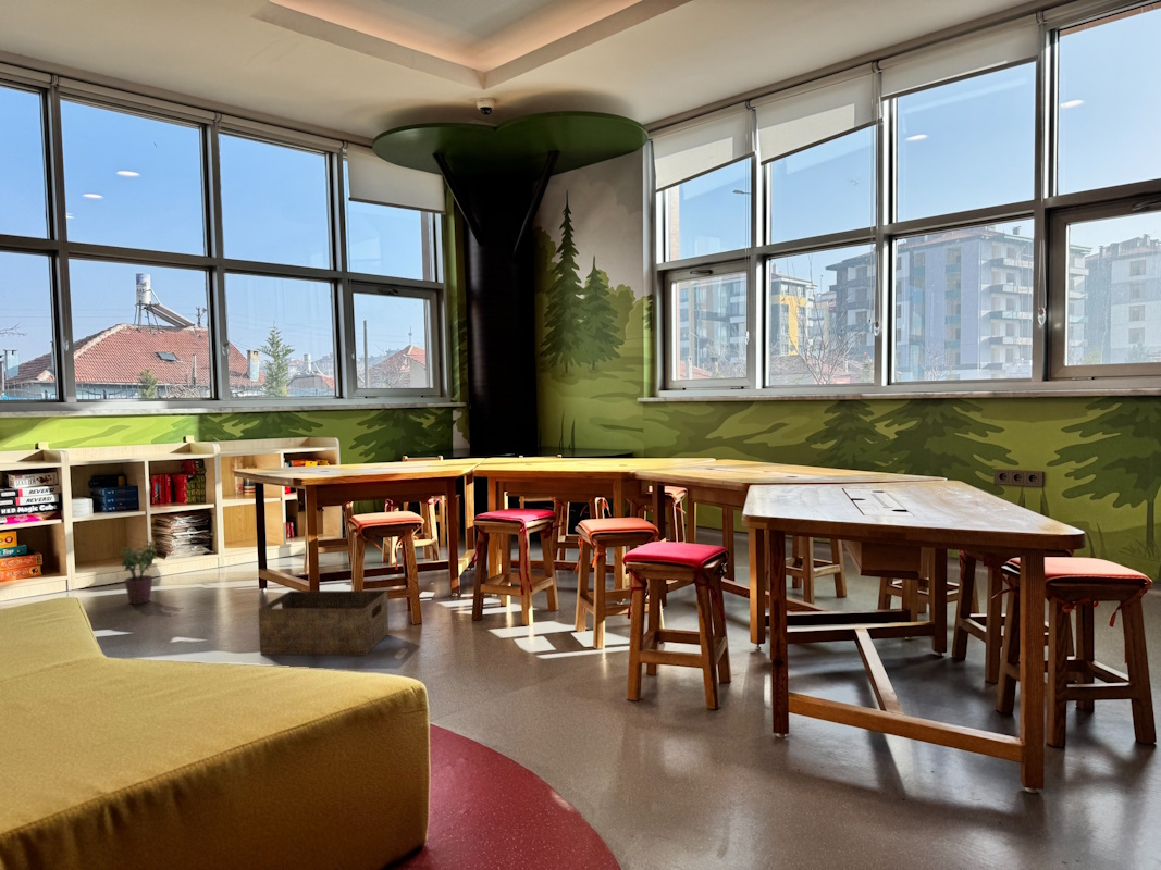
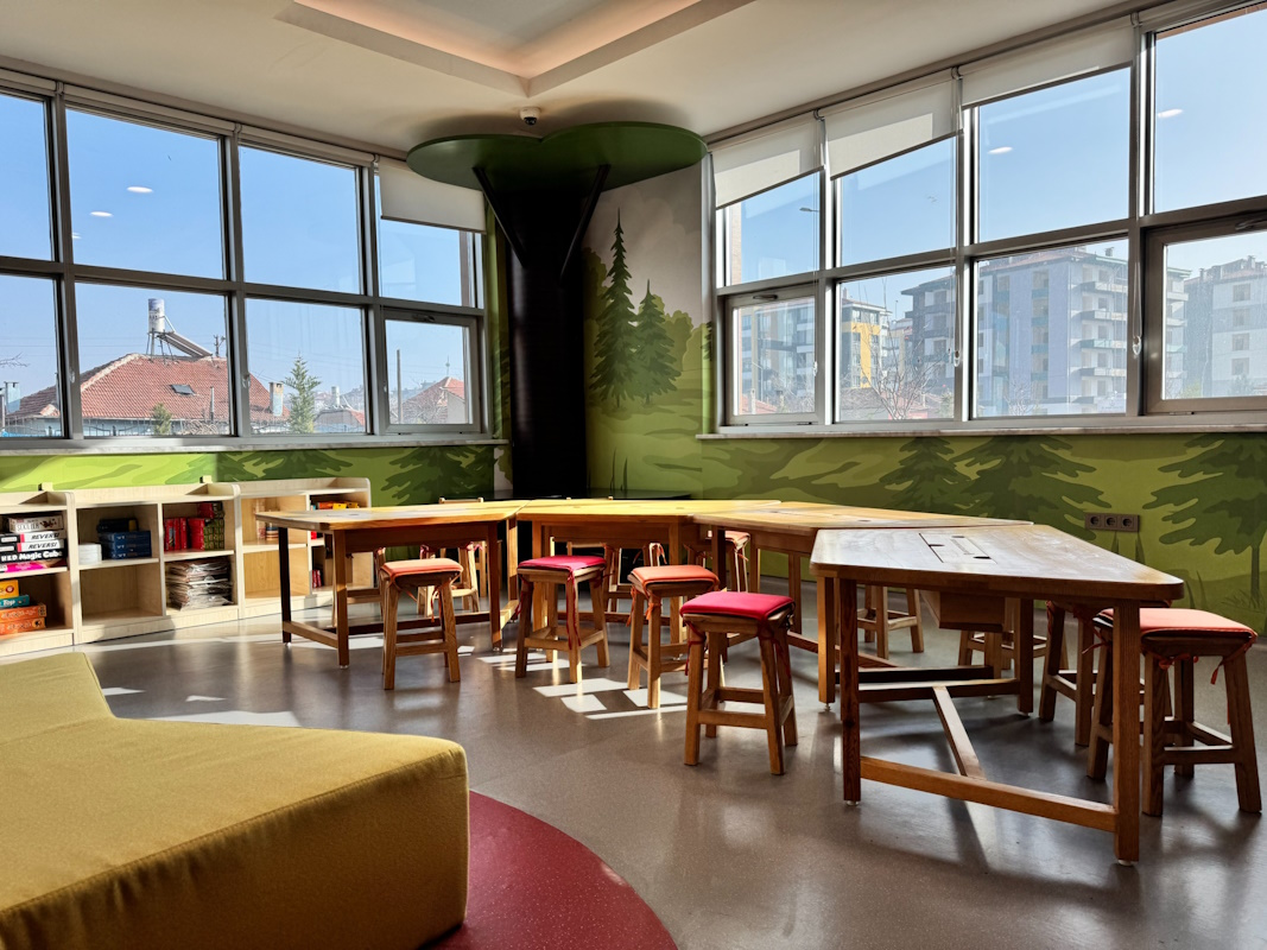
- storage basket [258,589,390,656]
- potted plant [119,539,160,605]
